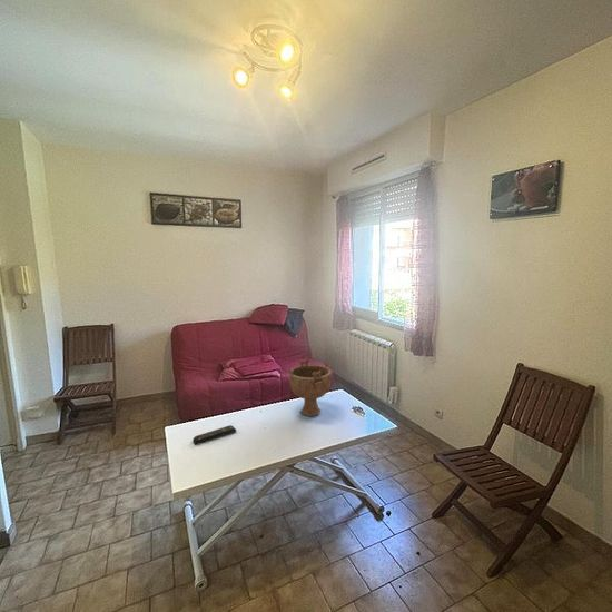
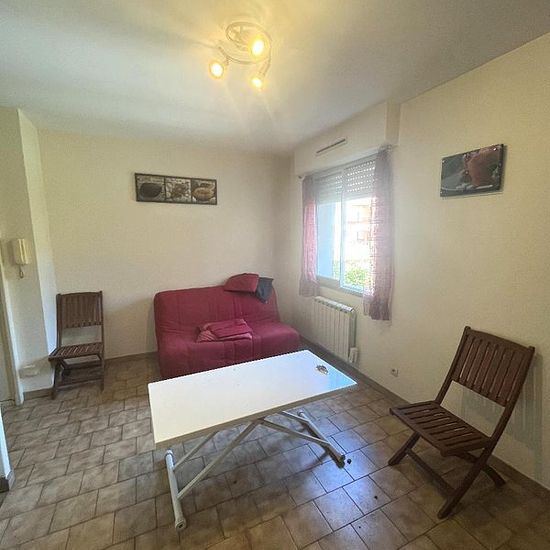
- remote control [191,424,237,445]
- decorative bowl [288,358,333,417]
